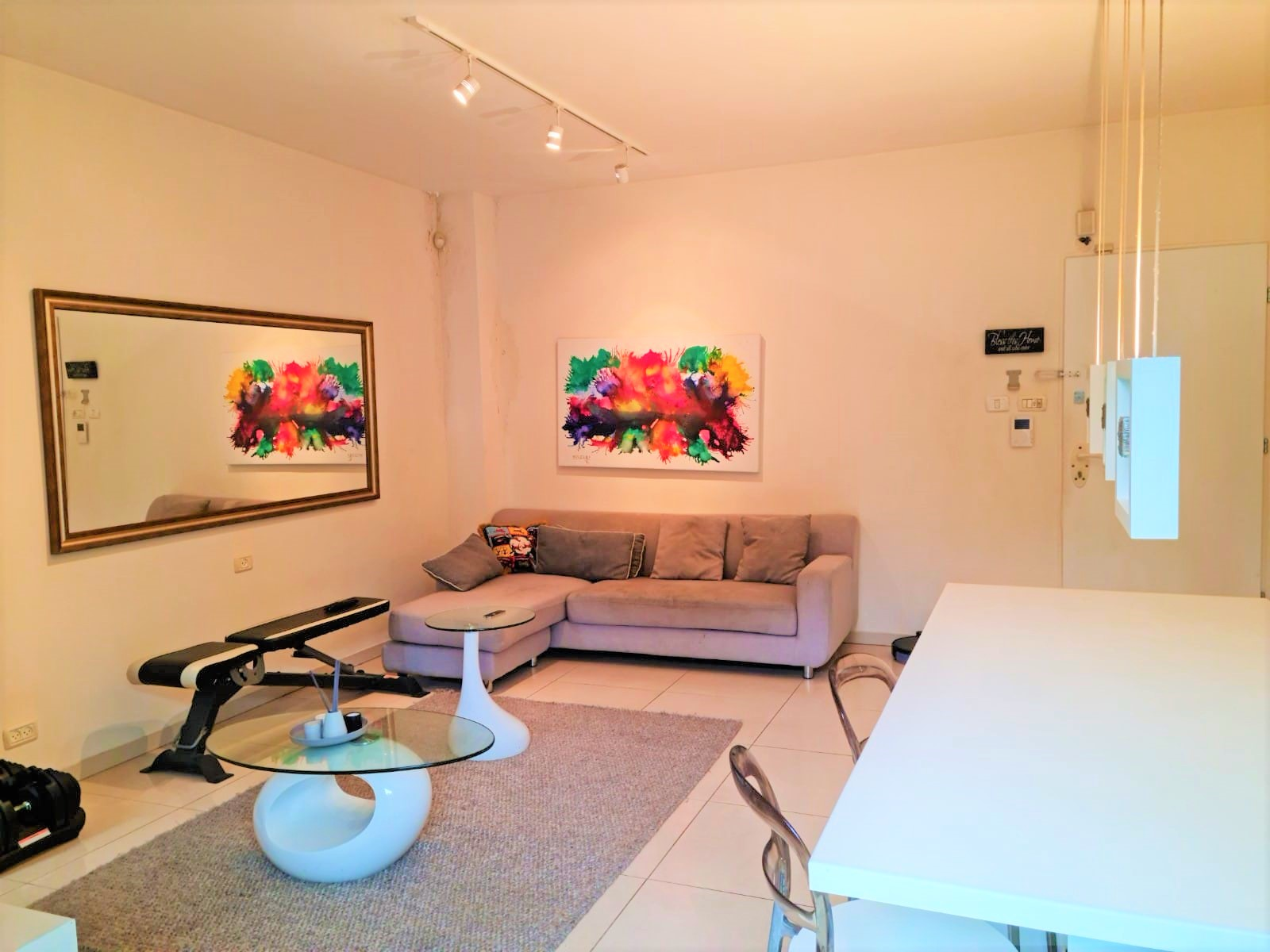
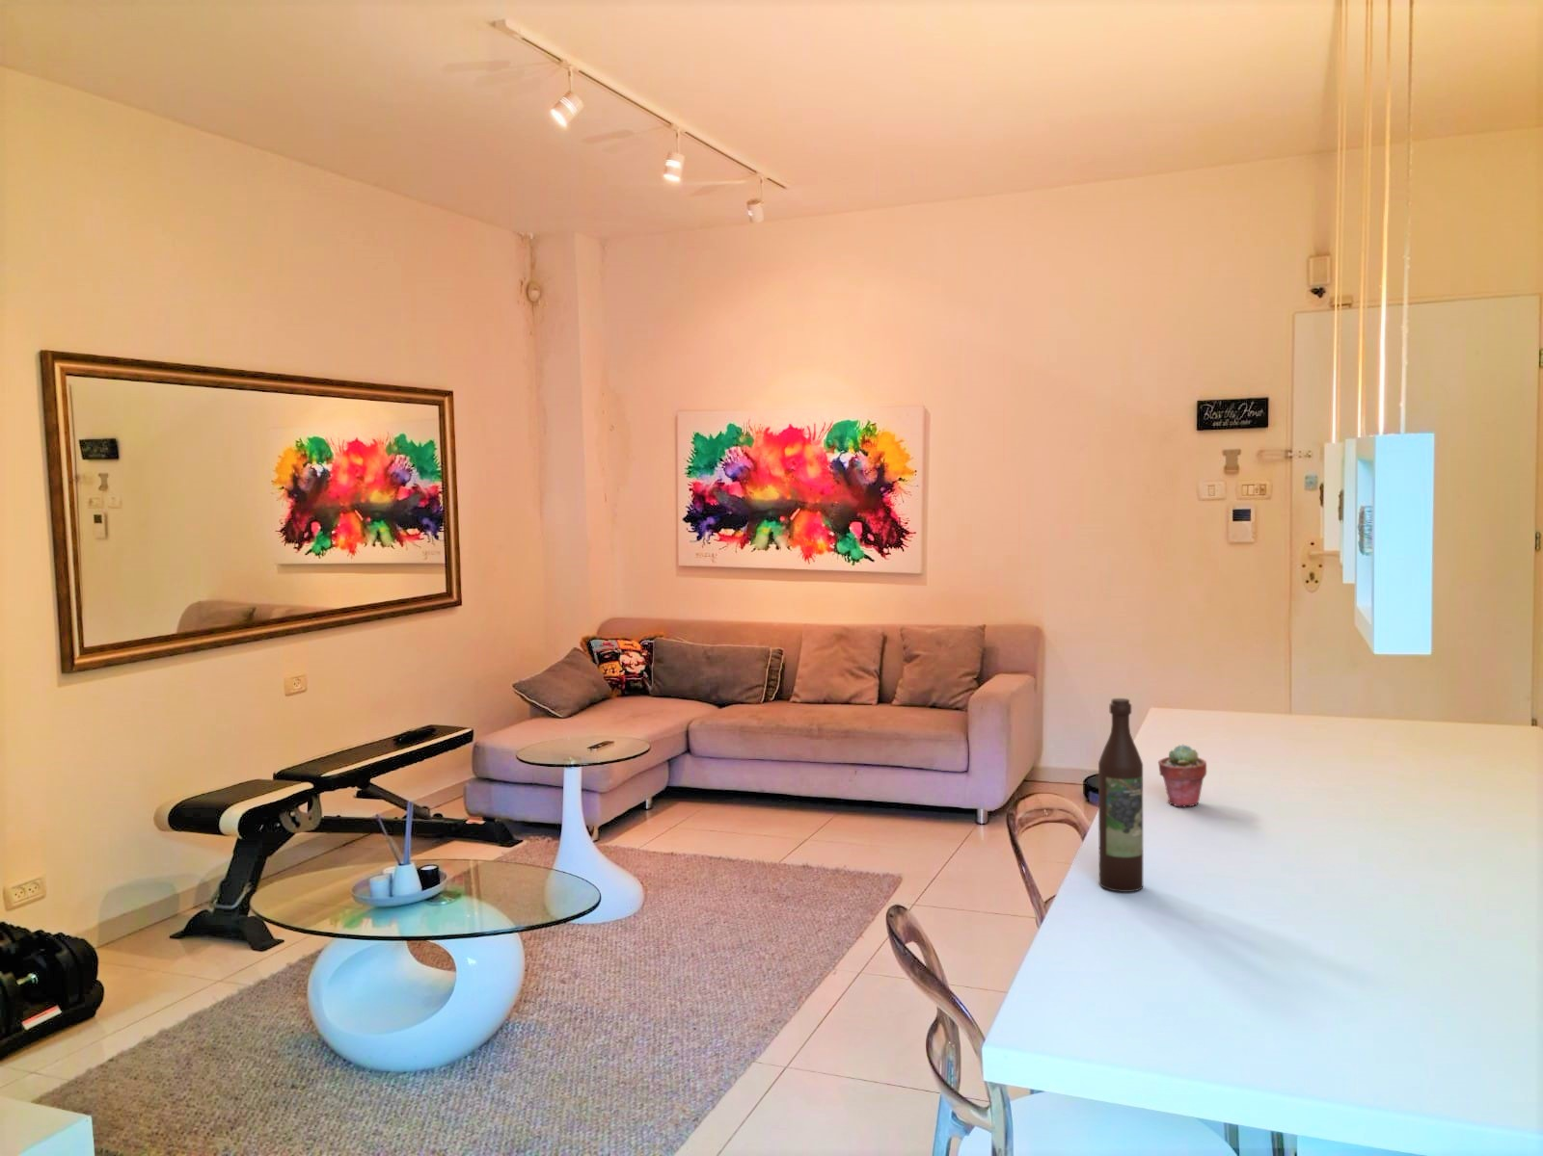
+ potted succulent [1157,743,1208,807]
+ wine bottle [1097,697,1143,892]
